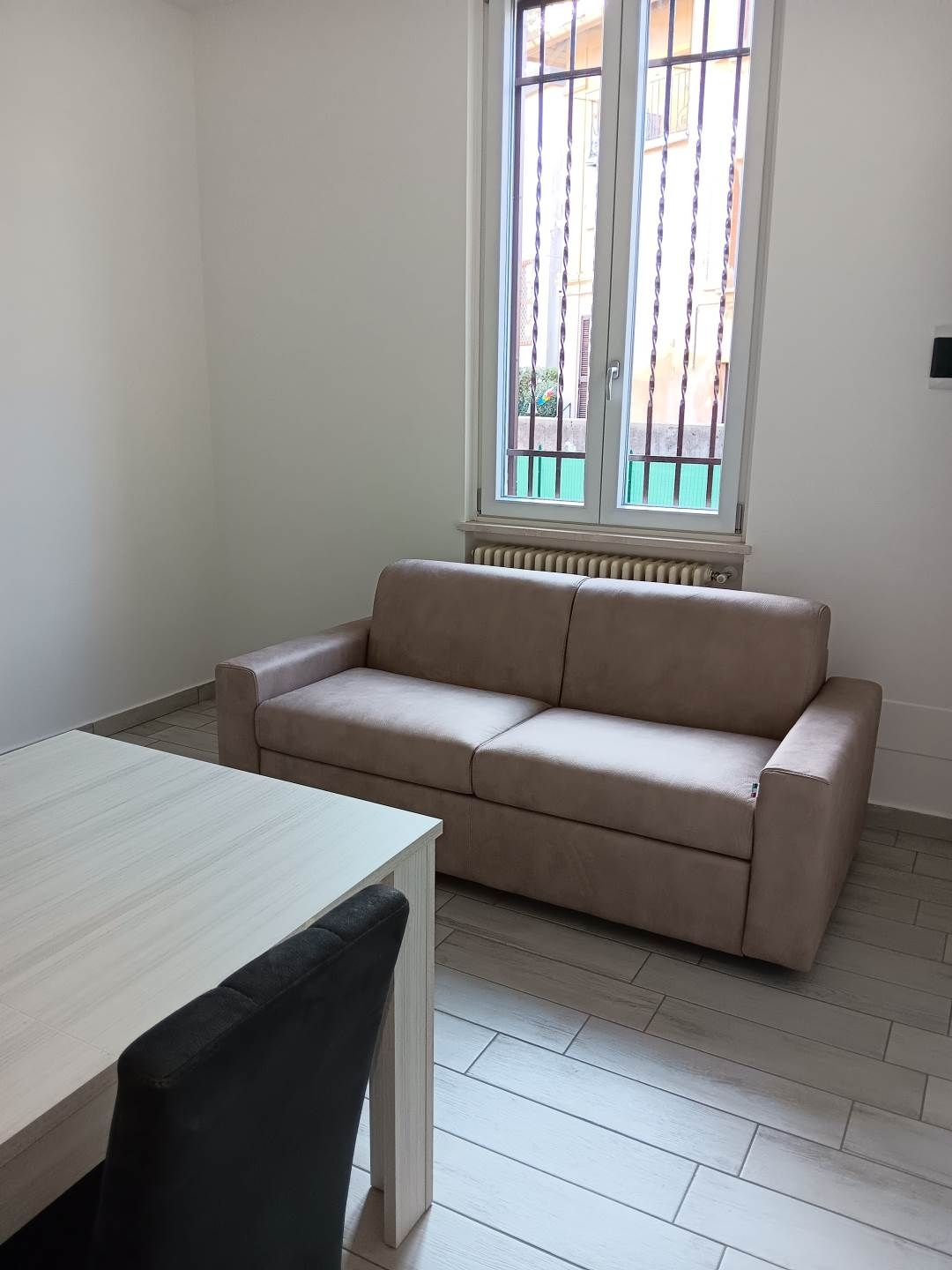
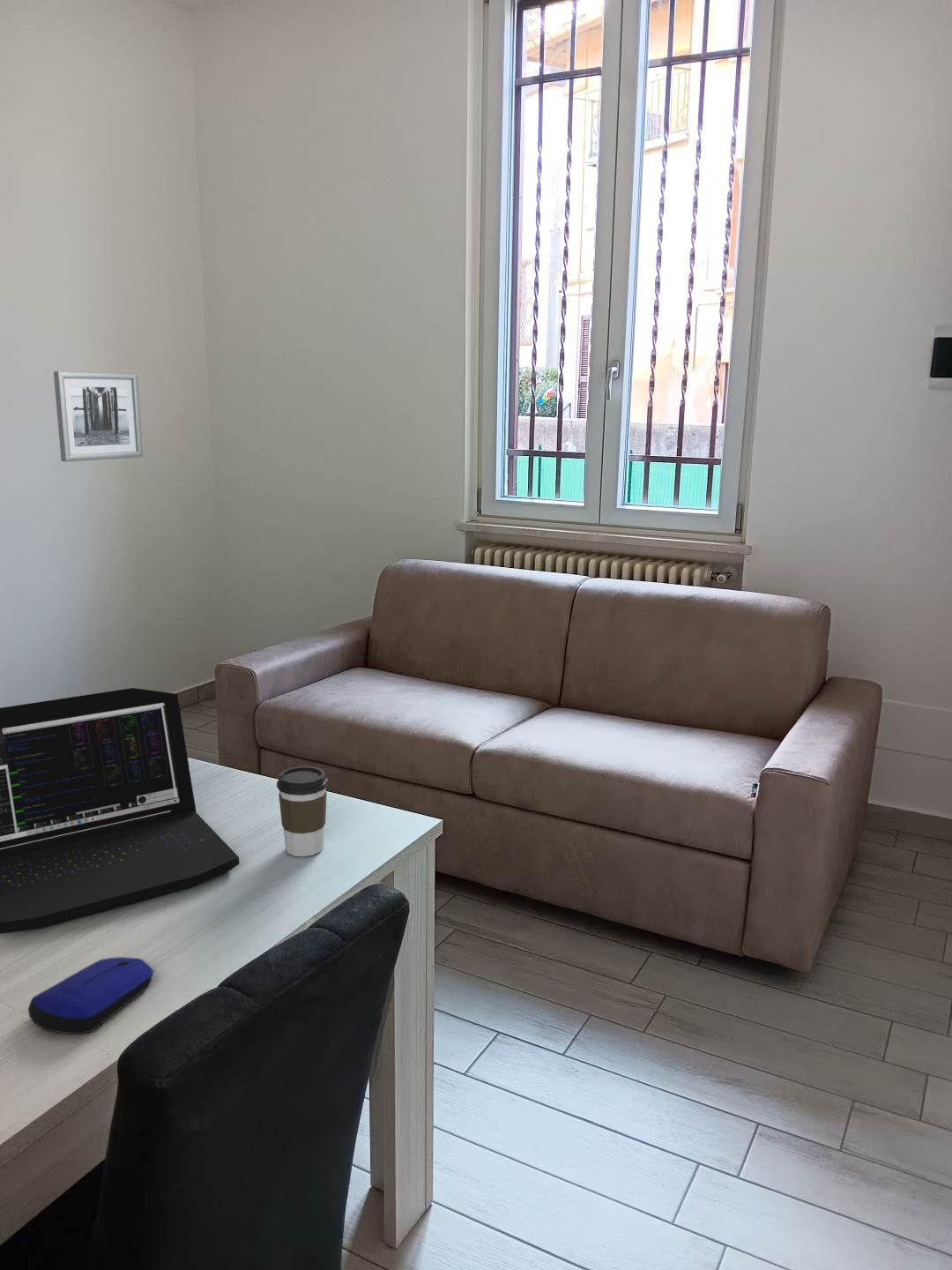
+ coffee cup [276,766,329,857]
+ laptop [0,687,240,935]
+ computer mouse [27,956,155,1035]
+ wall art [53,370,144,463]
